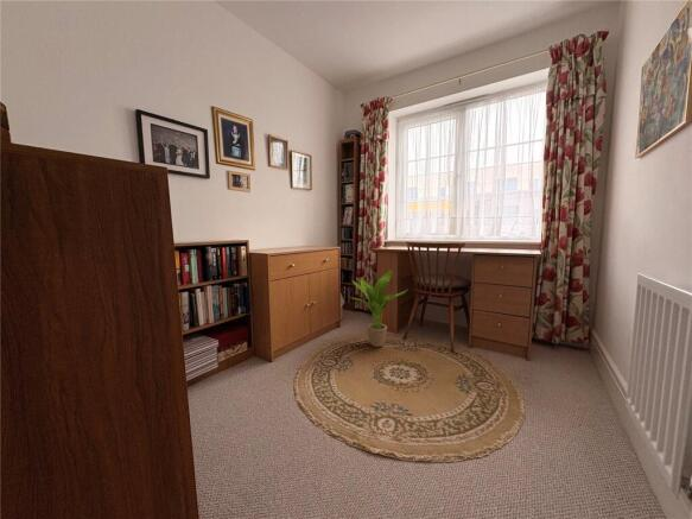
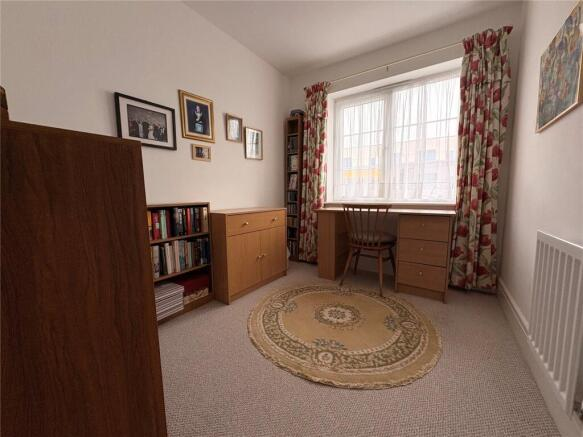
- potted plant [349,268,410,348]
